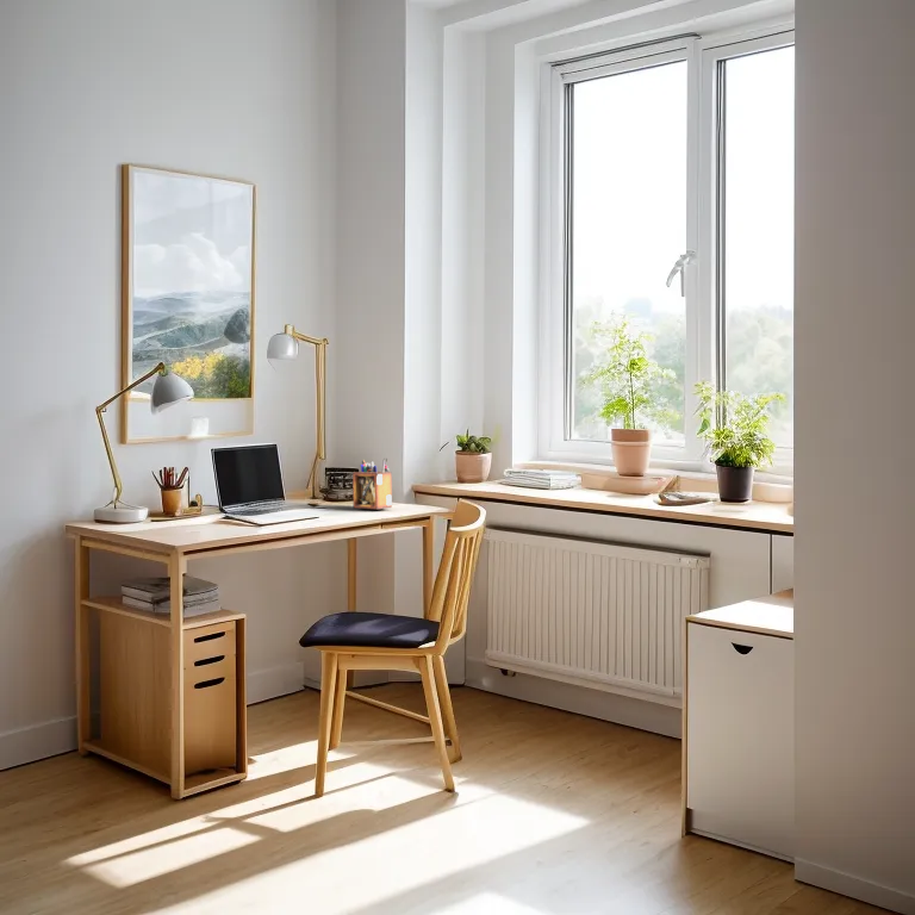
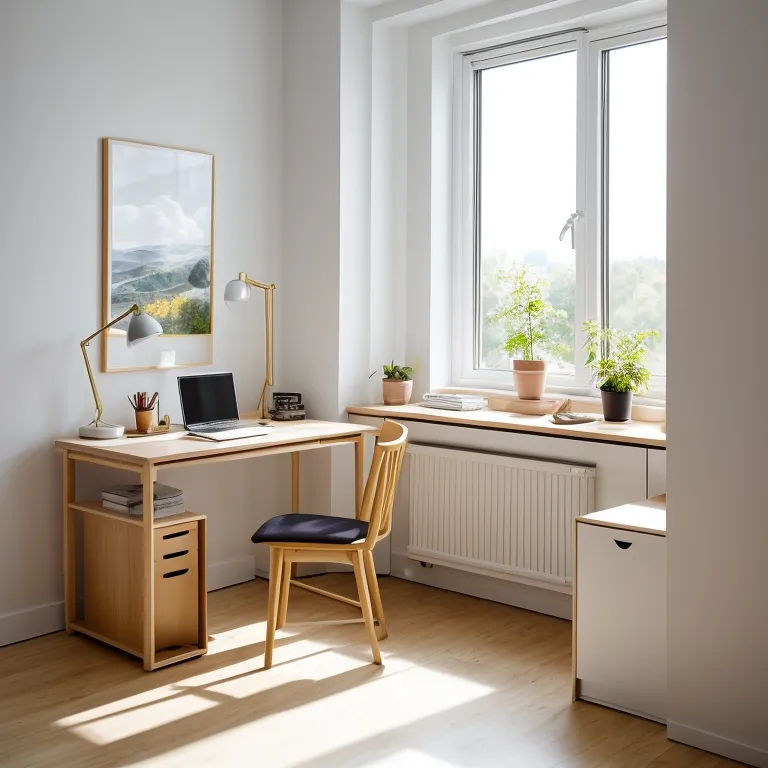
- desk organizer [351,458,393,510]
